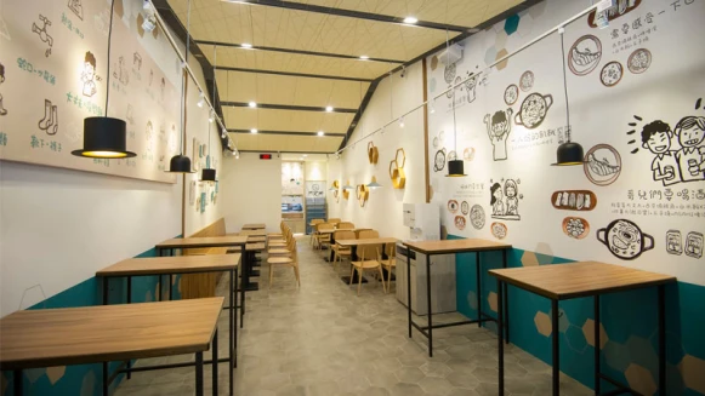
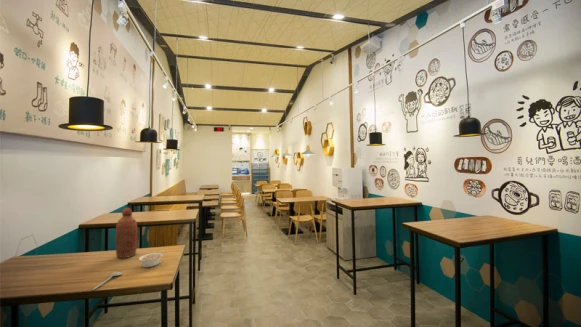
+ spoon [92,271,123,290]
+ bottle [115,207,138,259]
+ legume [138,250,168,268]
